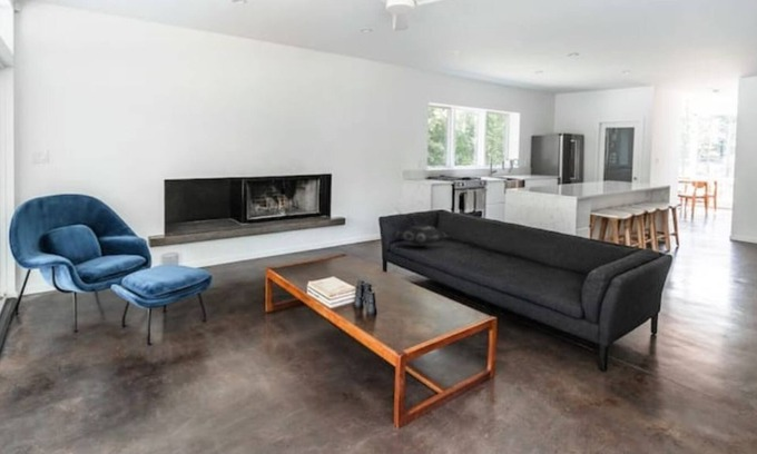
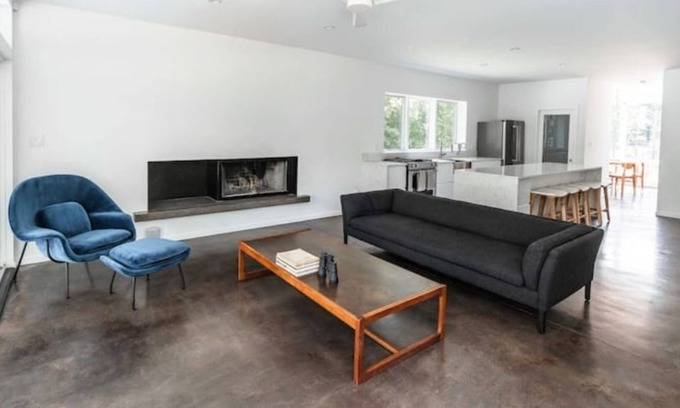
- decorative pillow [390,223,458,247]
